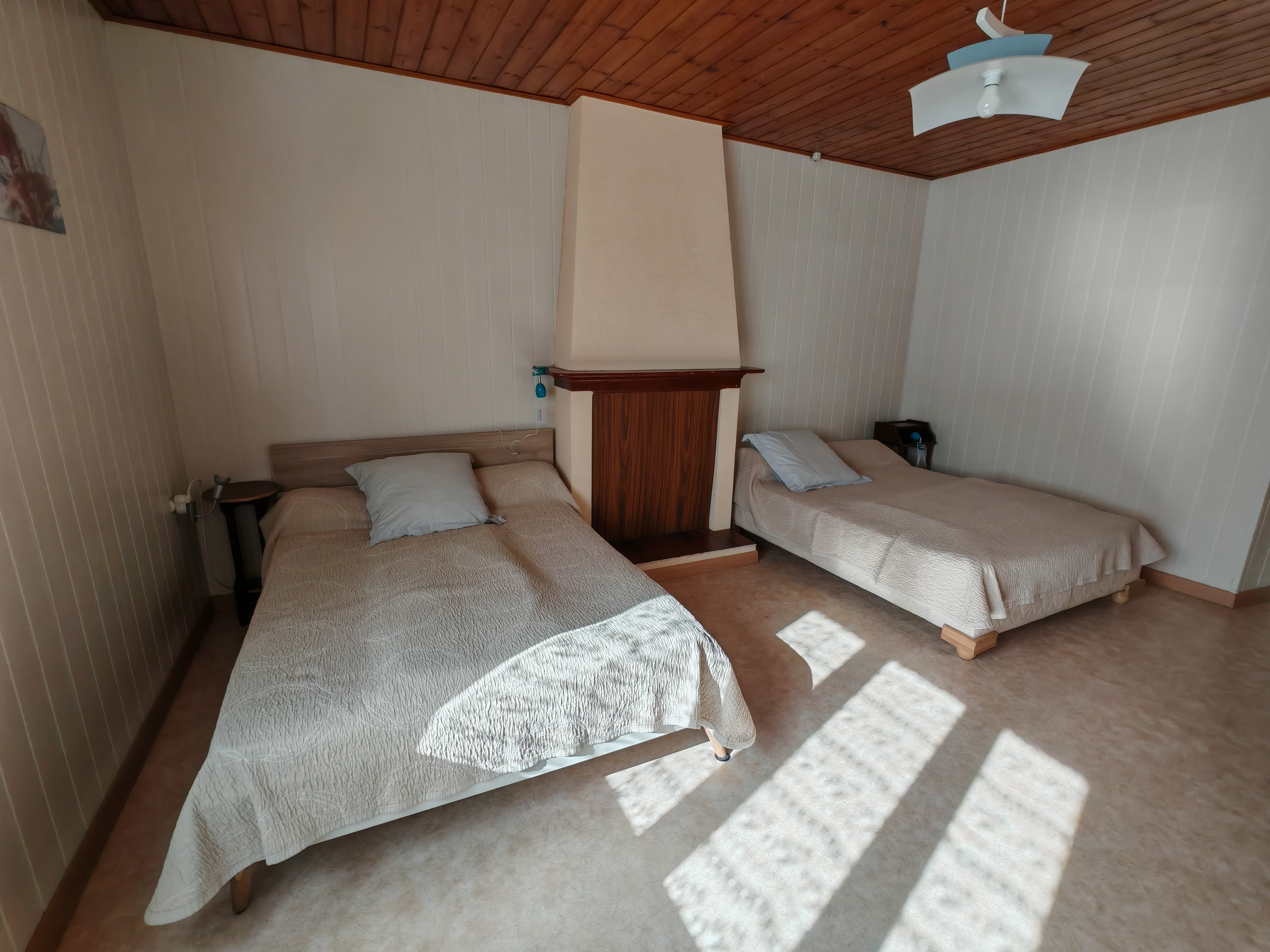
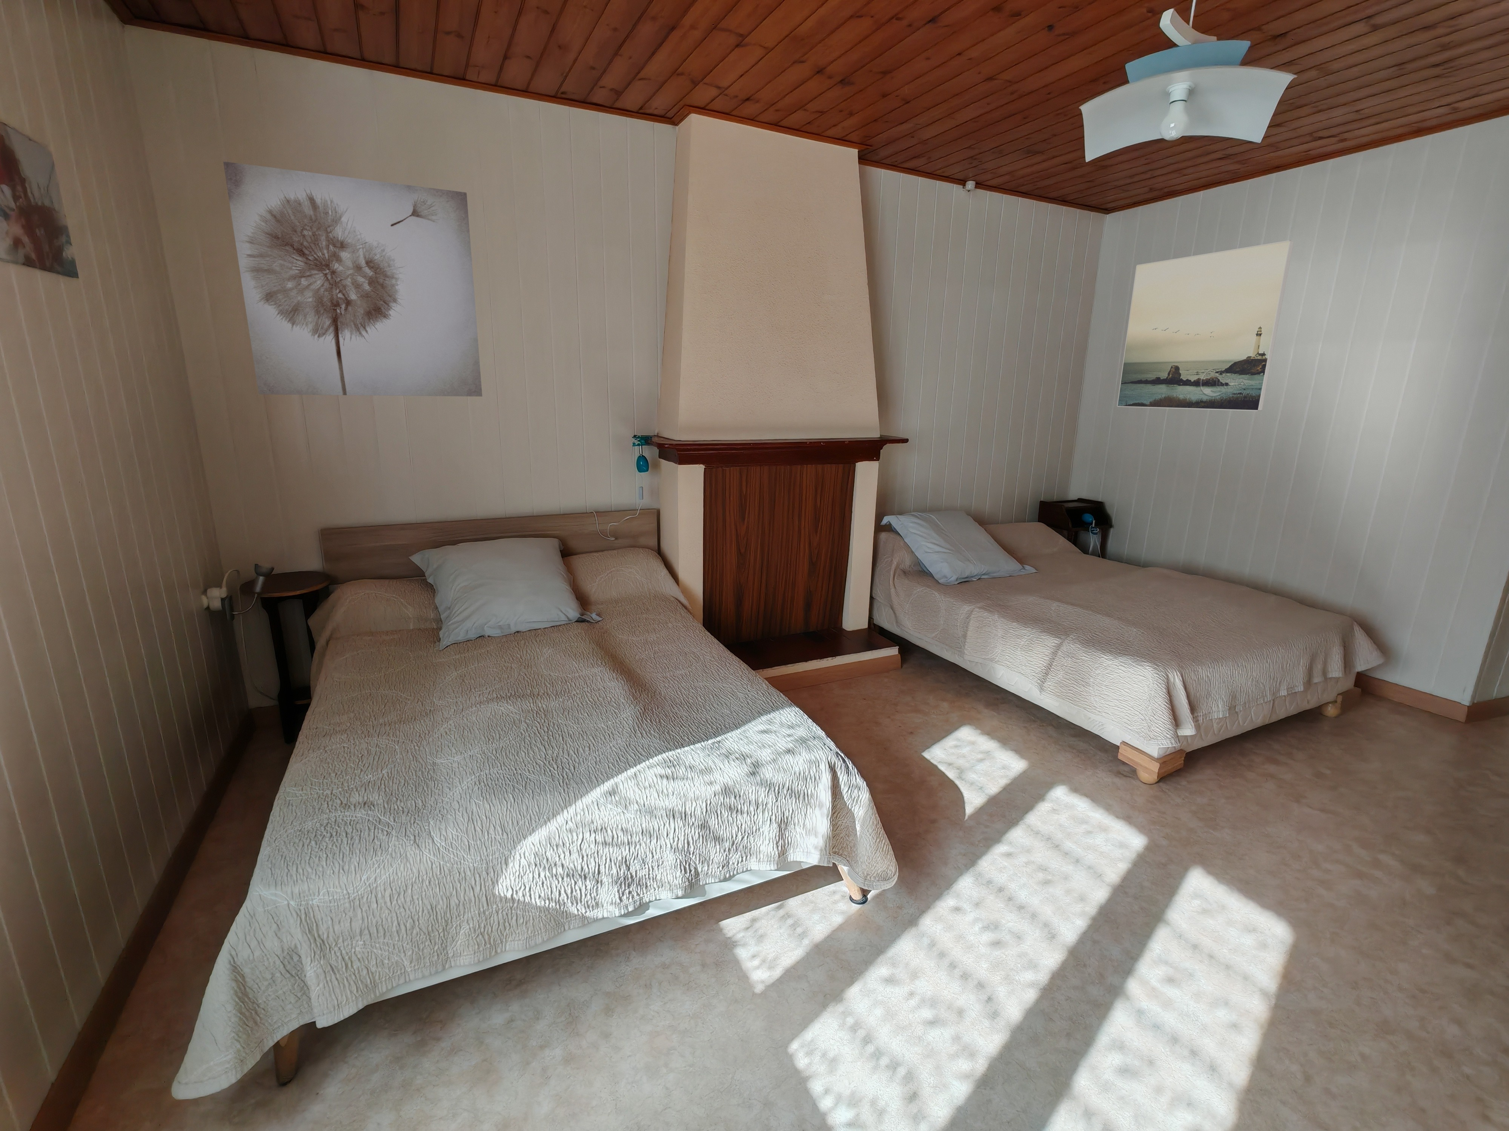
+ wall art [223,162,482,397]
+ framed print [1117,240,1294,411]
